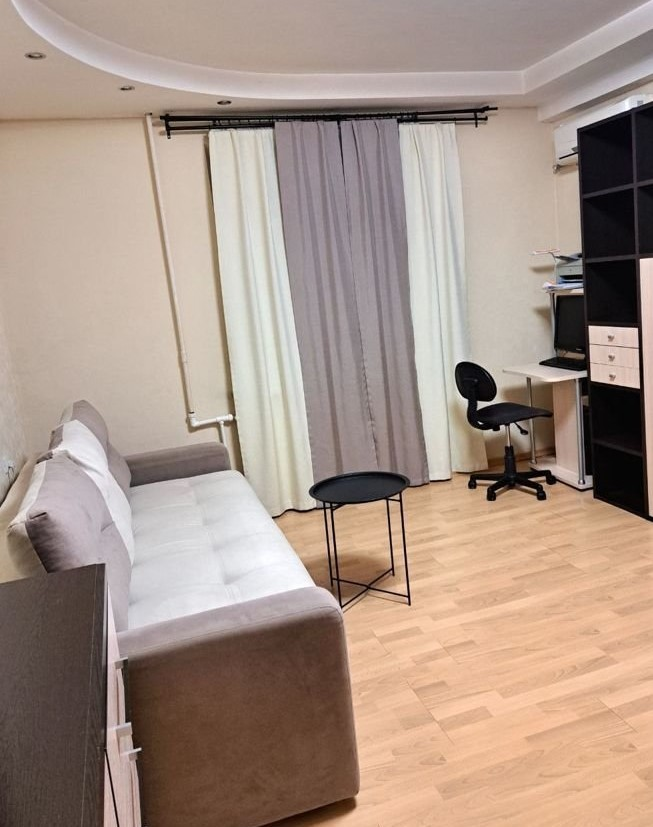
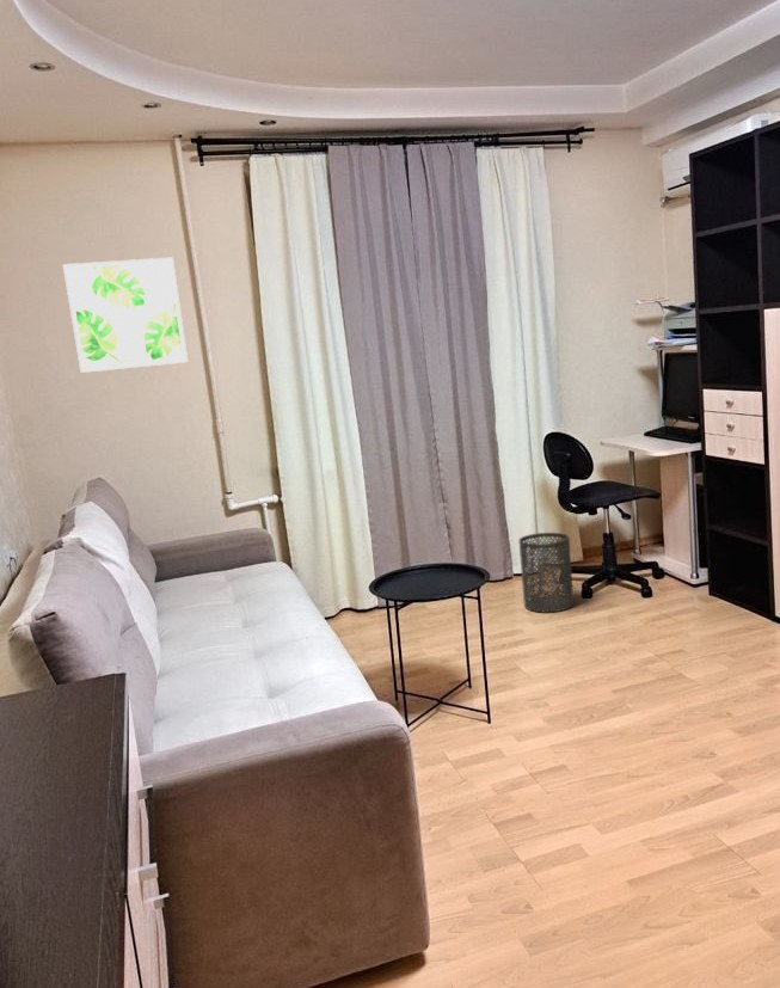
+ trash can [517,532,575,613]
+ wall art [62,256,189,374]
